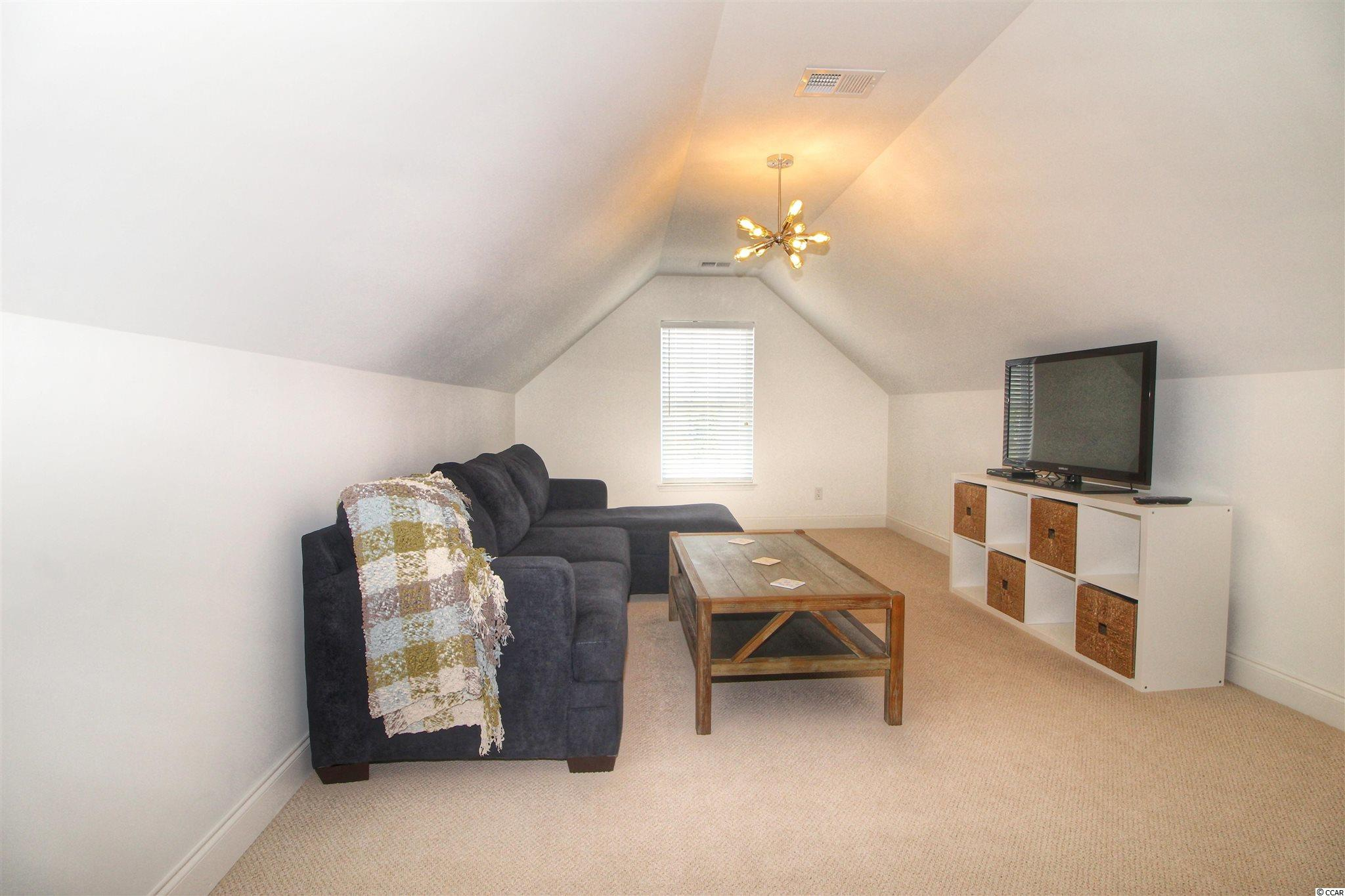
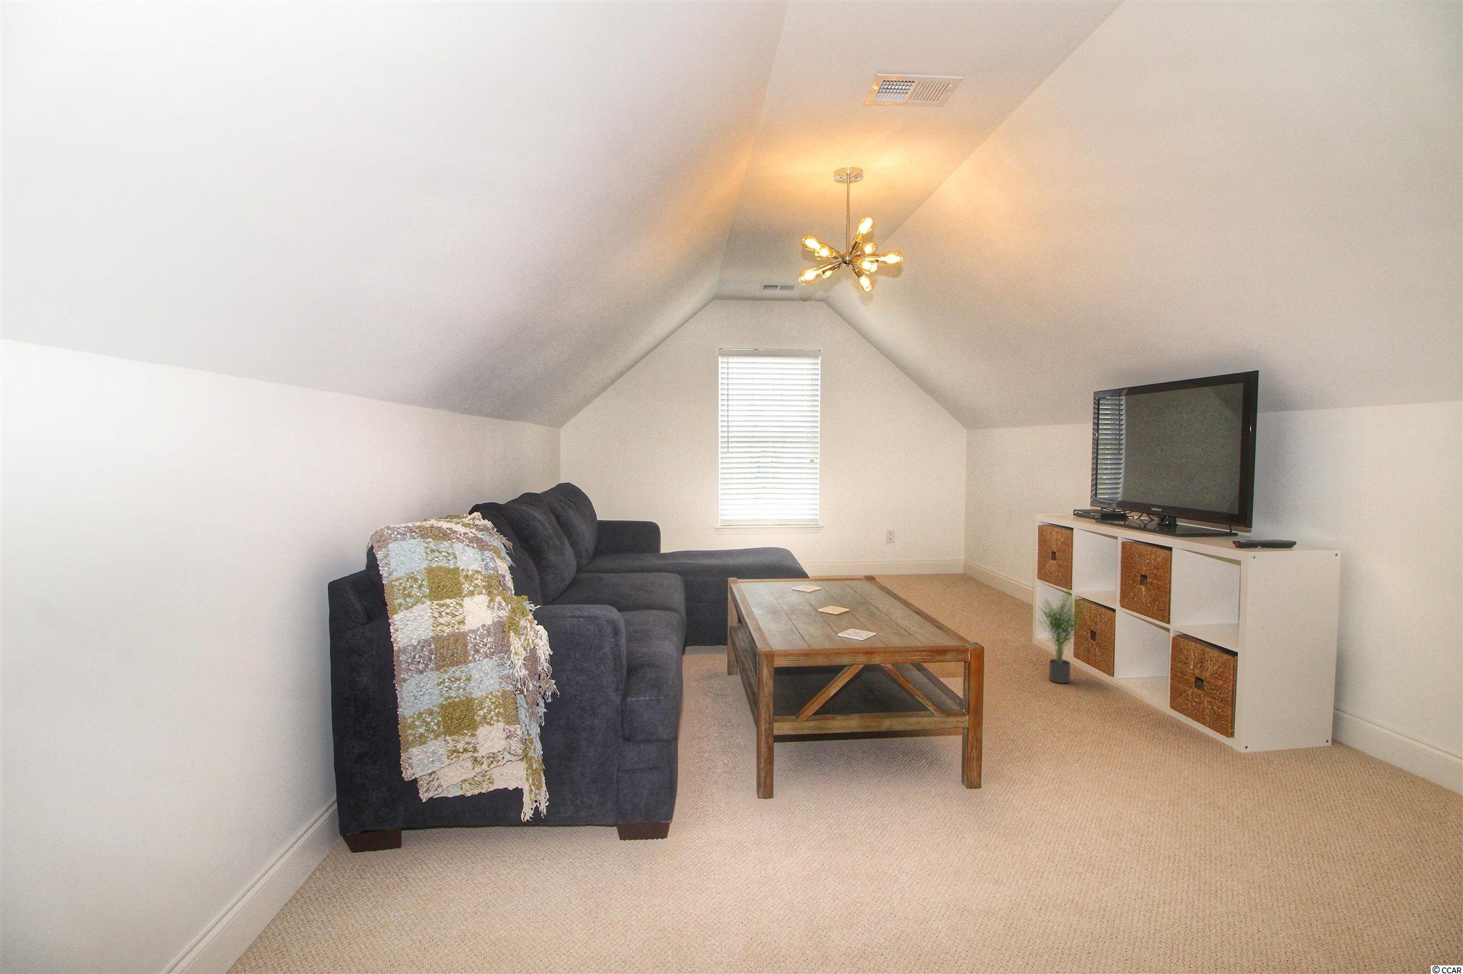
+ potted plant [1032,585,1092,684]
